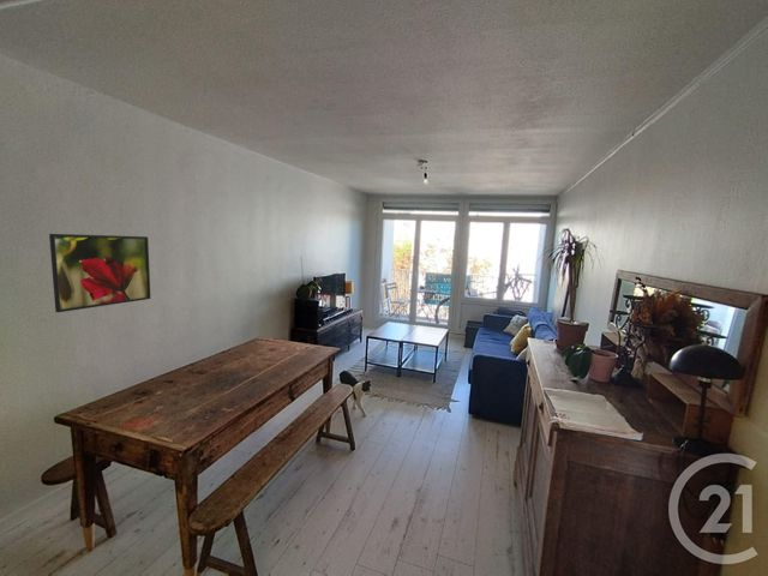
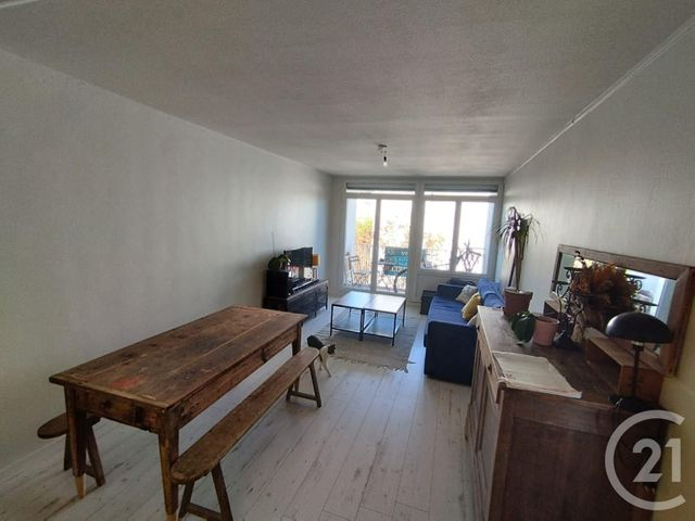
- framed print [48,233,152,313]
